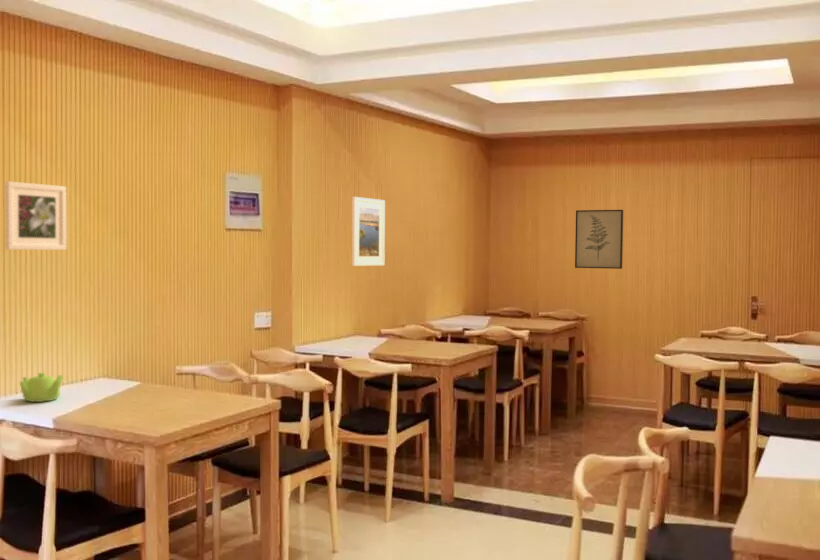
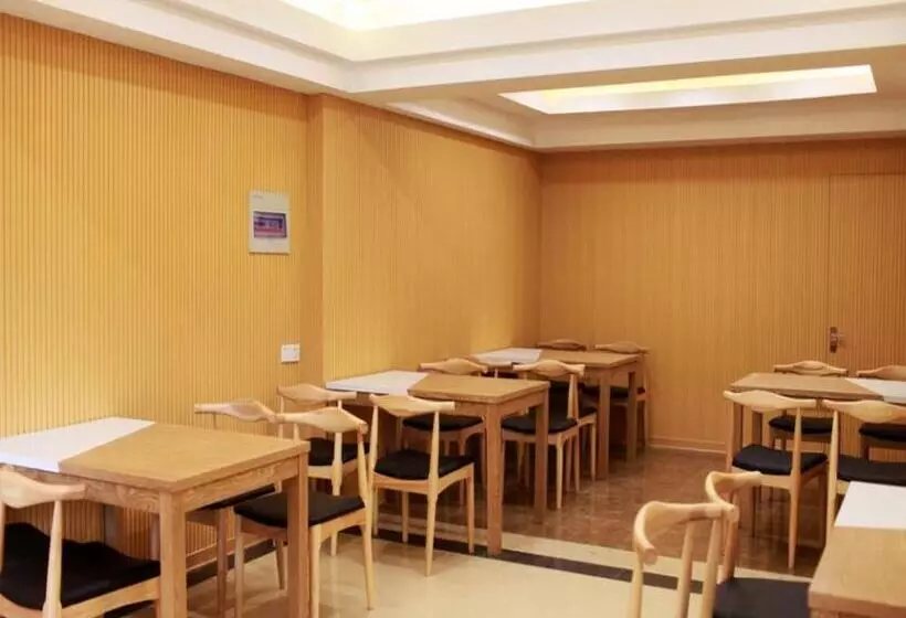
- teapot [19,372,64,403]
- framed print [4,180,67,251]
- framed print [351,196,386,267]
- wall art [574,209,624,270]
